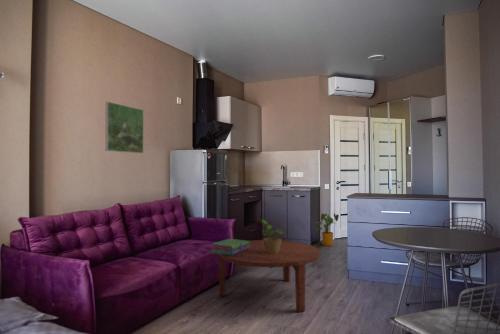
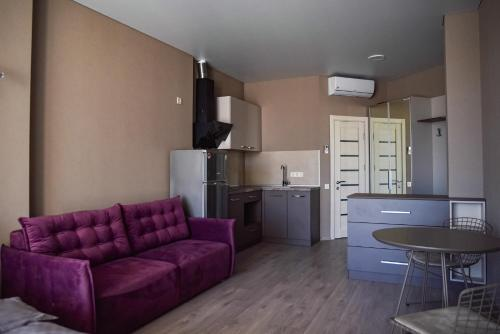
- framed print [104,101,145,154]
- stack of books [210,238,250,256]
- potted plant [260,219,286,254]
- coffee table [218,239,321,313]
- house plant [314,212,340,247]
